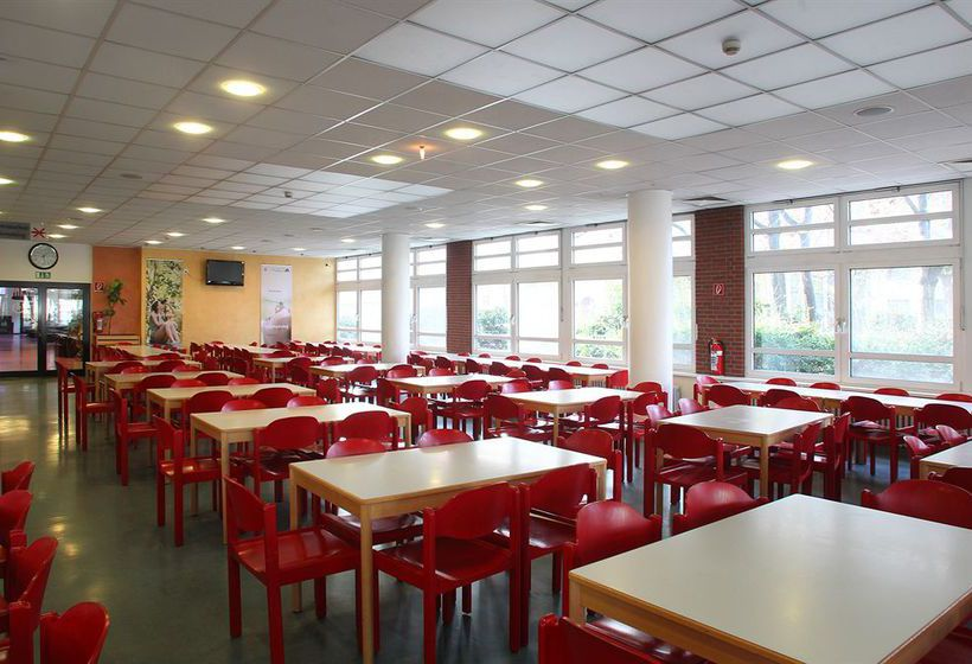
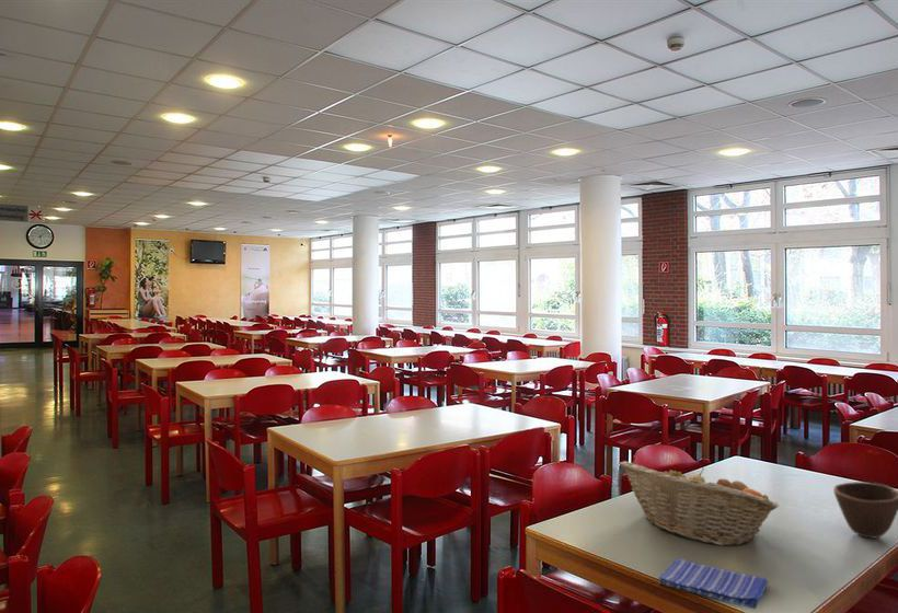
+ fruit basket [619,460,780,547]
+ bowl [832,481,898,540]
+ dish towel [658,557,770,610]
